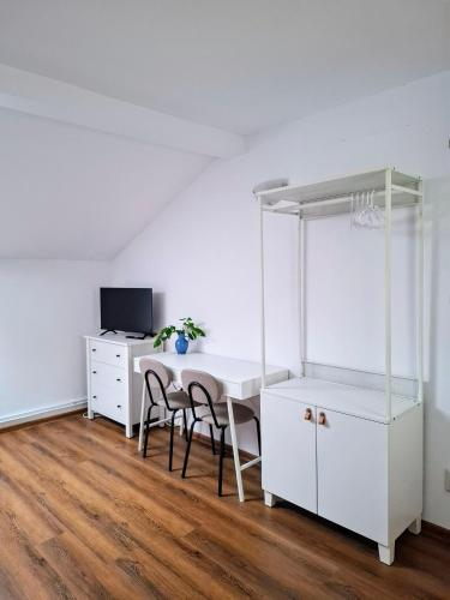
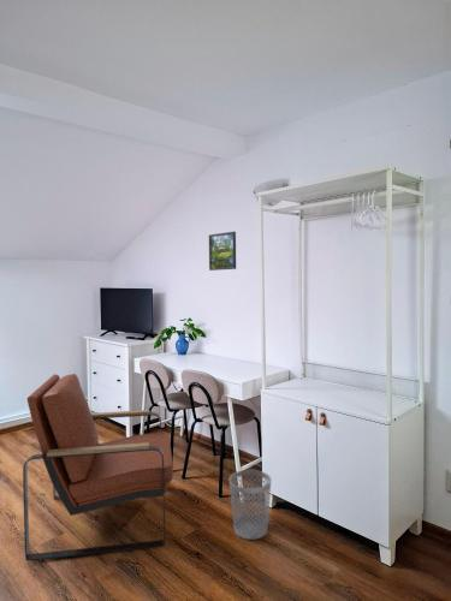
+ armchair [22,373,174,561]
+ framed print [208,231,237,272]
+ wastebasket [229,469,272,541]
